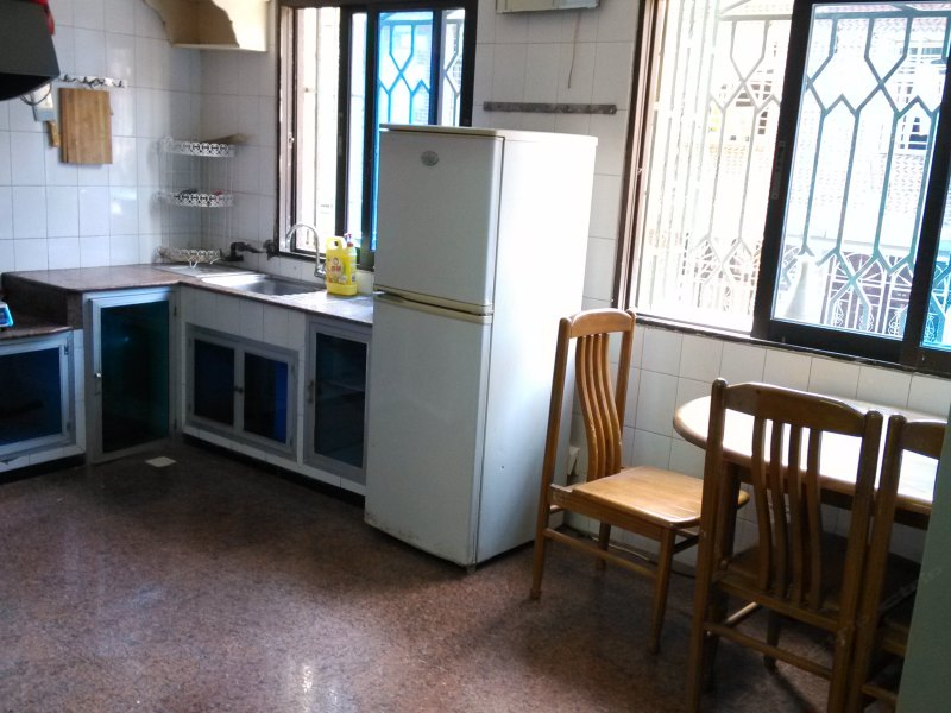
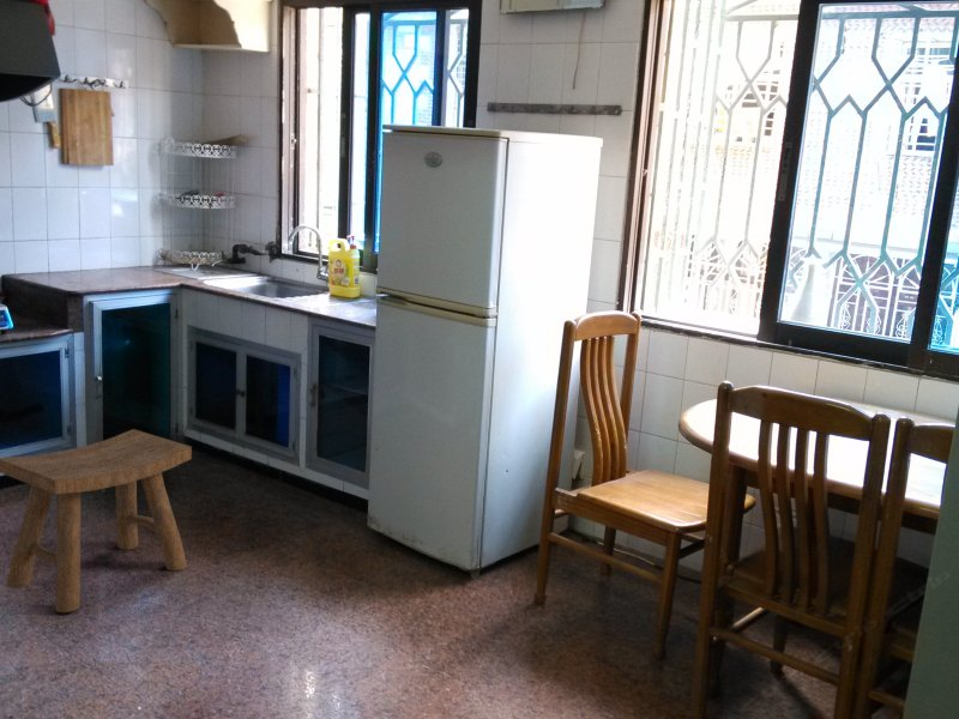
+ stool [0,428,193,614]
